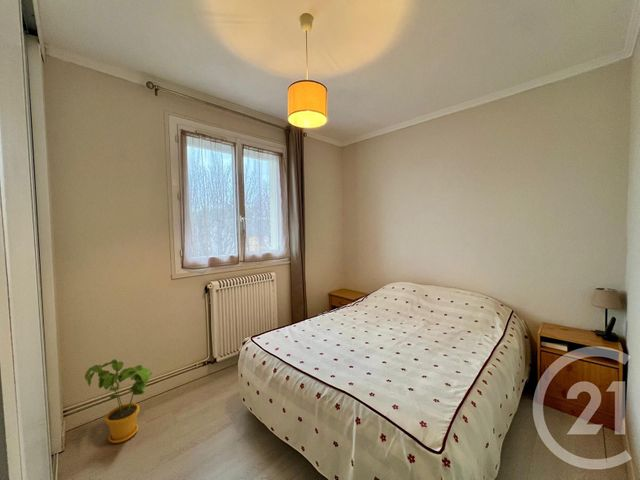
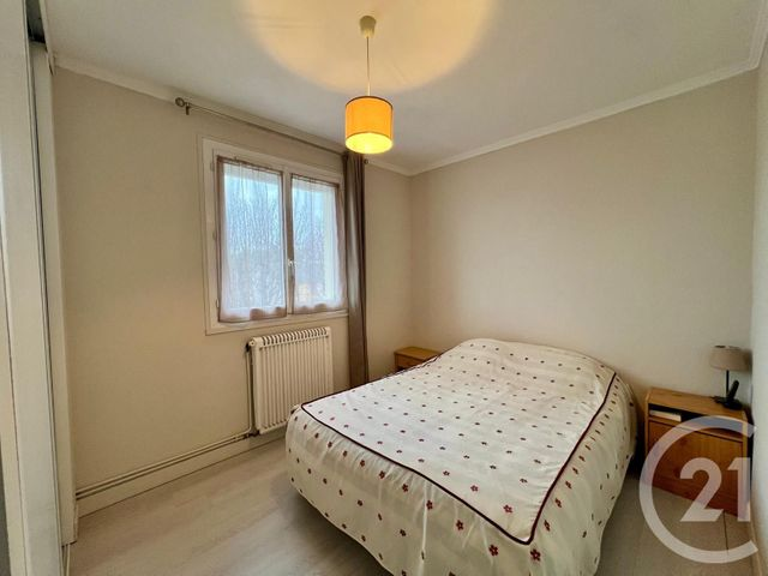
- house plant [84,358,154,444]
